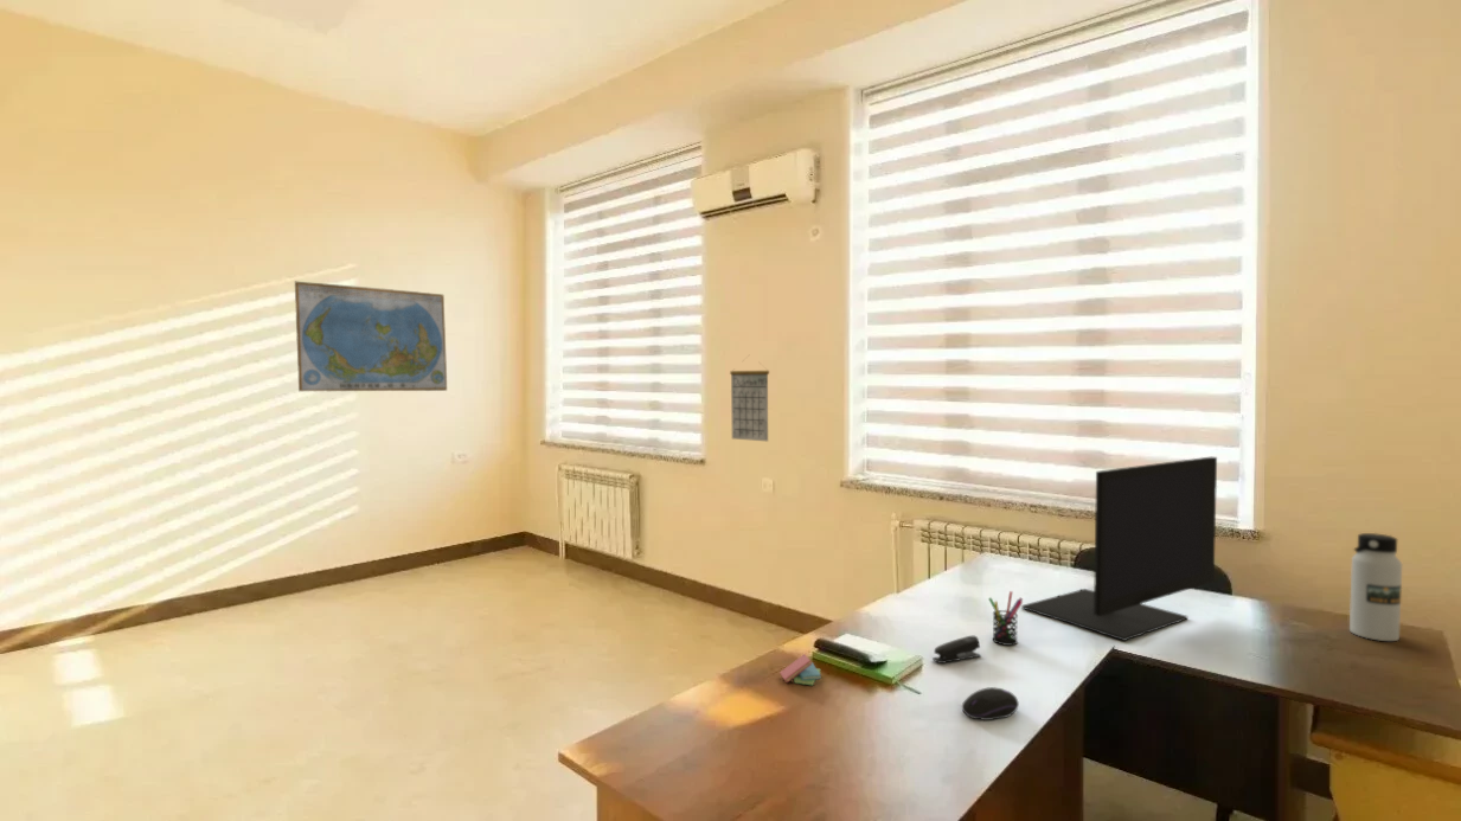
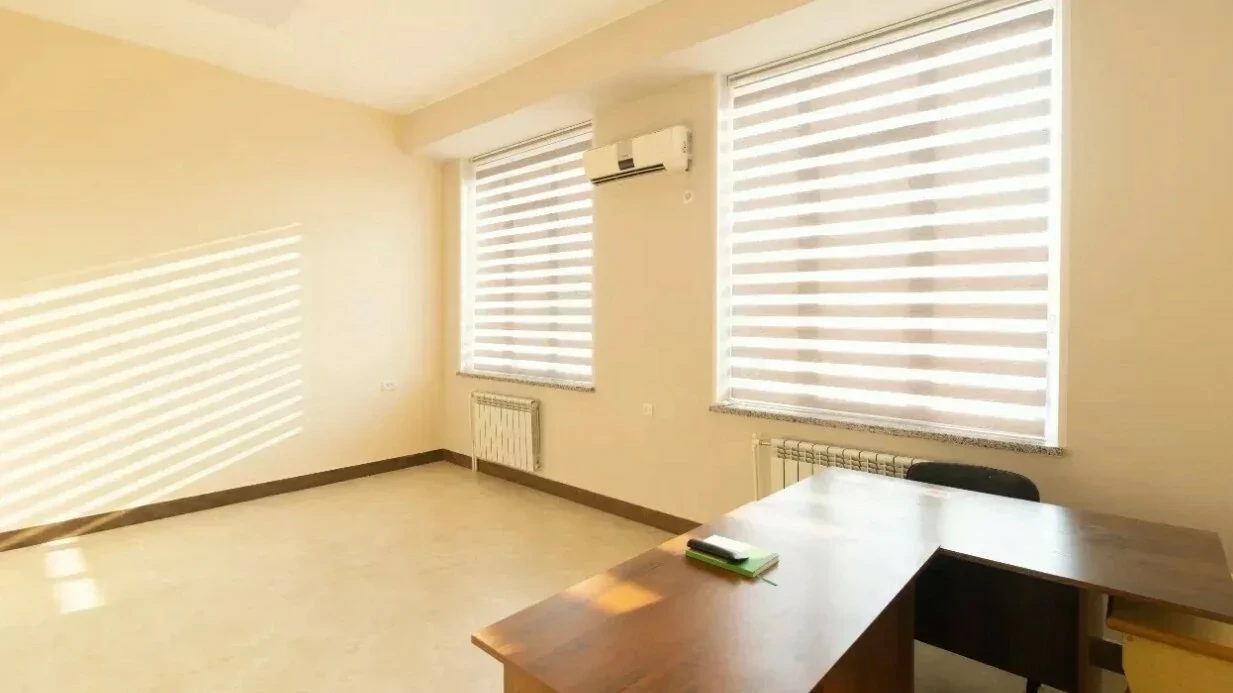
- monitor [1020,456,1218,642]
- computer mouse [961,686,1020,721]
- pen holder [987,590,1024,647]
- stapler [931,635,982,665]
- world map [294,281,448,392]
- water bottle [1348,532,1403,642]
- sticky notes [778,653,822,686]
- calendar [729,355,770,443]
